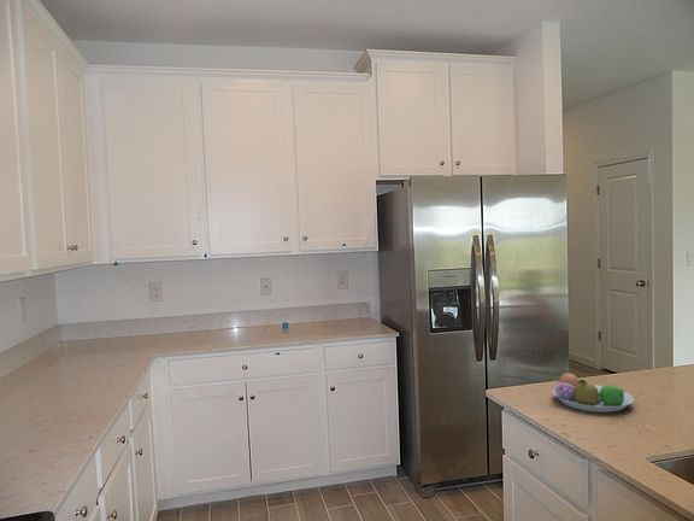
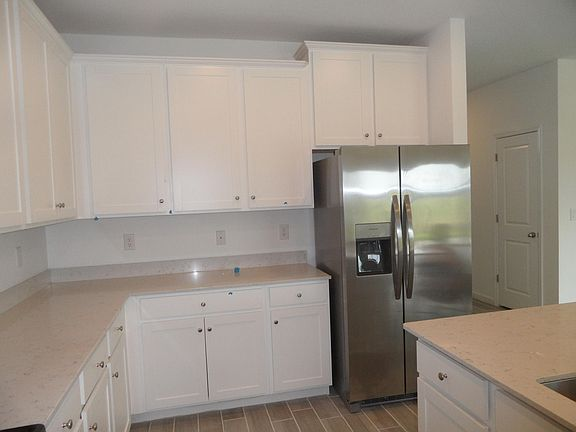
- fruit bowl [552,371,635,414]
